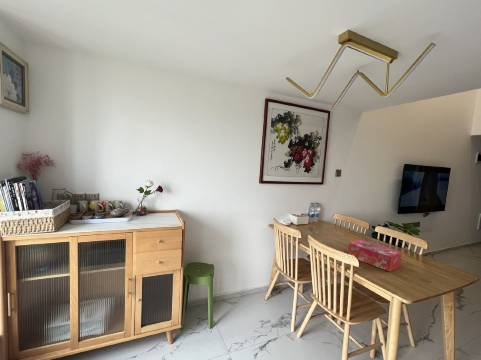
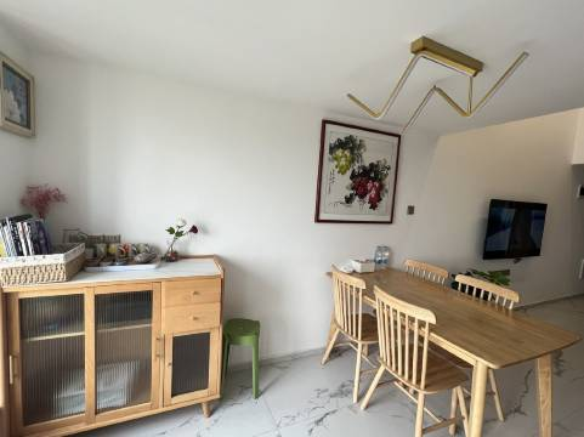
- tissue box [347,239,403,273]
